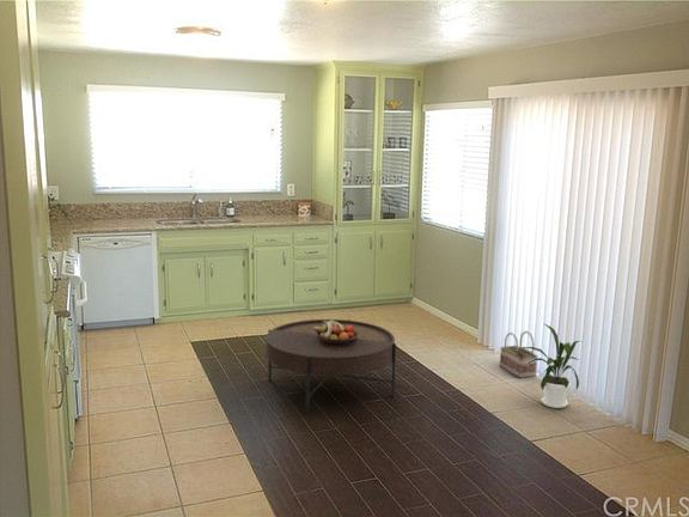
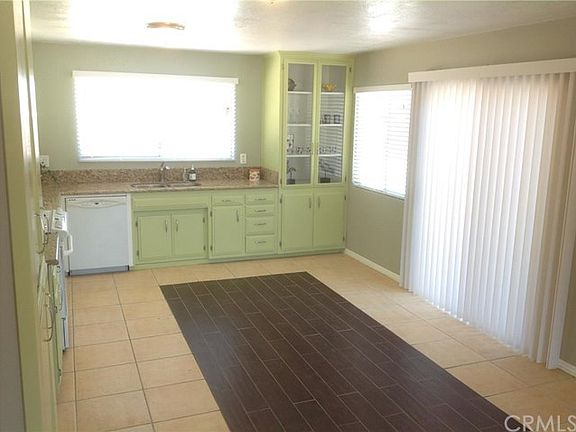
- basket [499,330,539,379]
- house plant [514,323,581,409]
- coffee table [264,318,397,415]
- fruit bowl [313,321,359,345]
